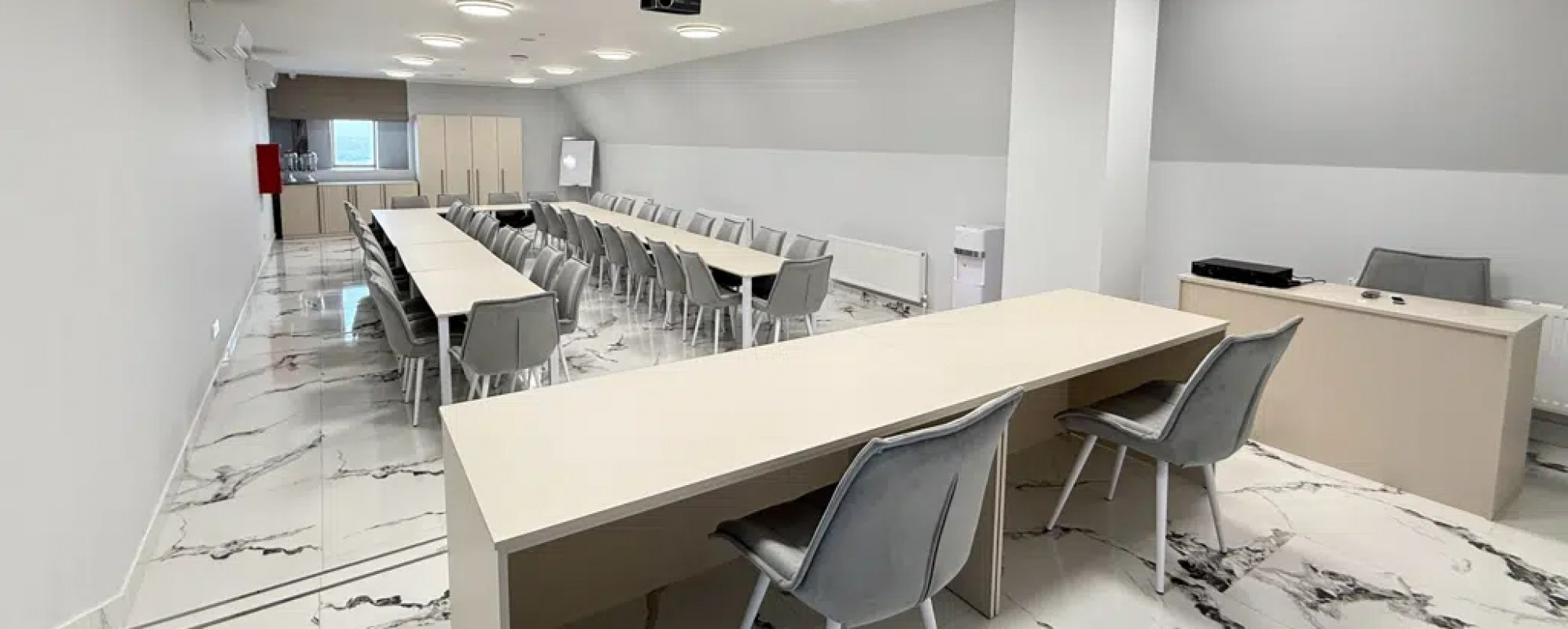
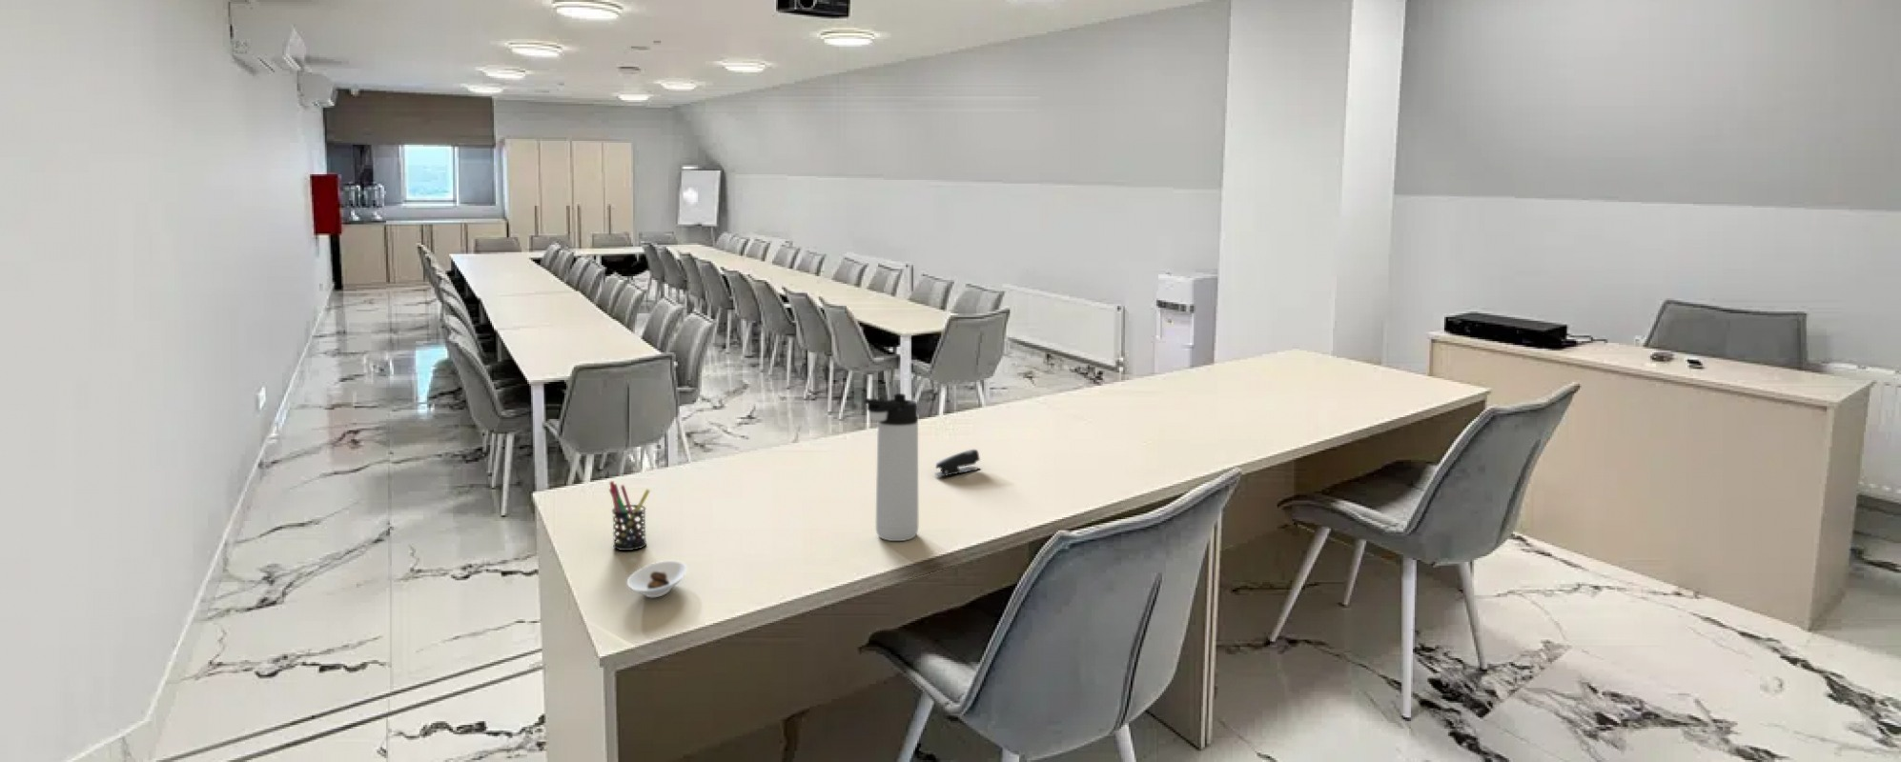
+ stapler [934,448,982,477]
+ pen holder [609,480,651,551]
+ saucer [627,560,689,598]
+ thermos bottle [863,393,919,542]
